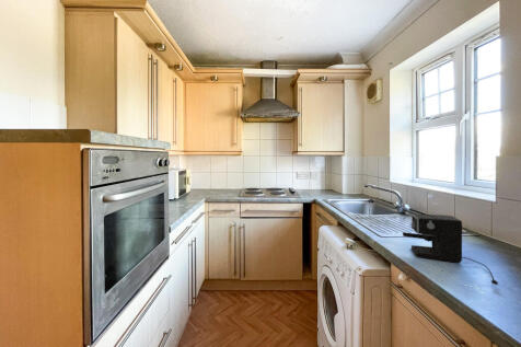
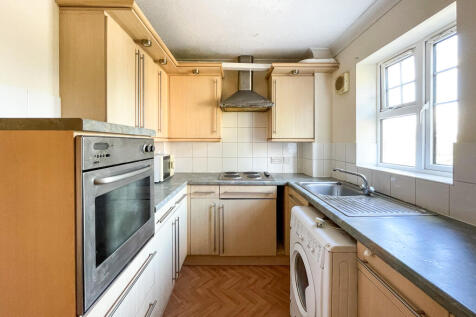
- coffee maker [402,213,500,286]
